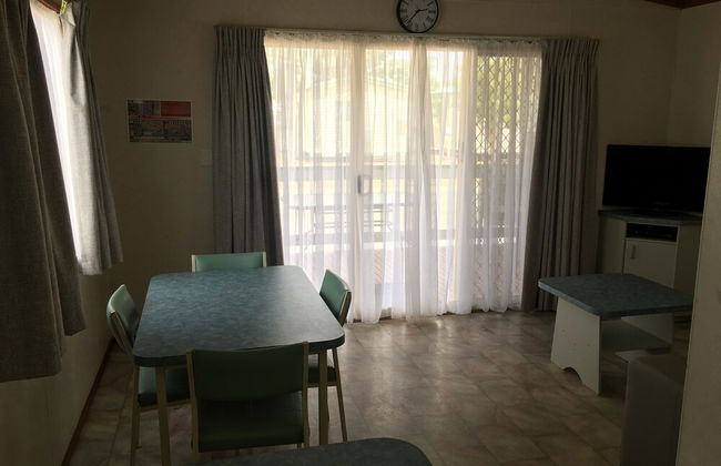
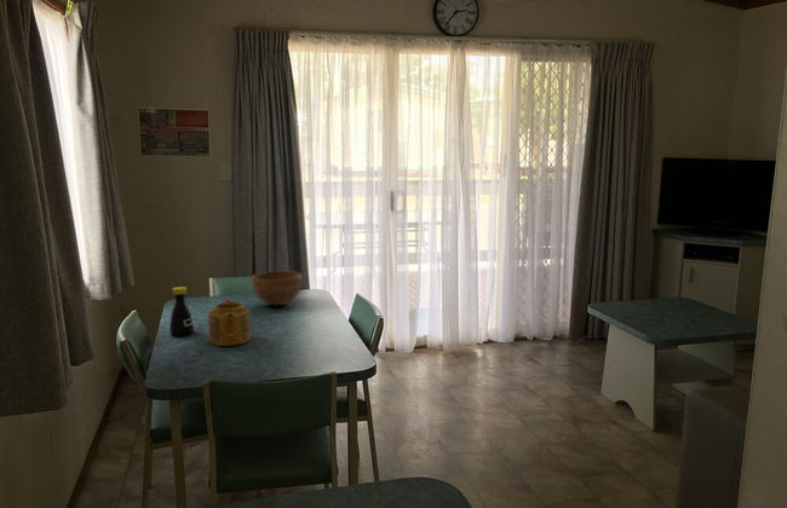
+ bottle [170,285,195,336]
+ bowl [251,270,303,307]
+ teapot [207,299,252,347]
